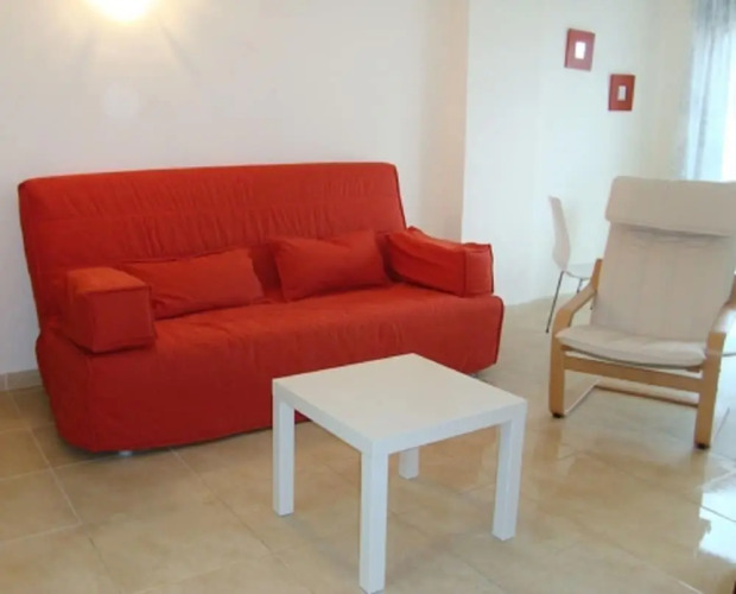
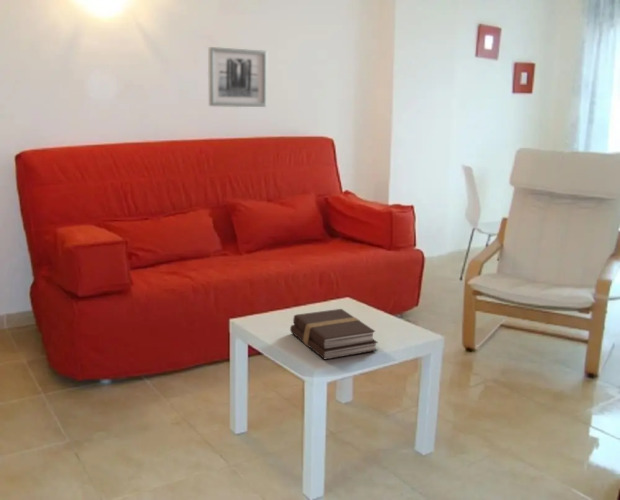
+ book [289,308,379,360]
+ wall art [207,46,268,108]
